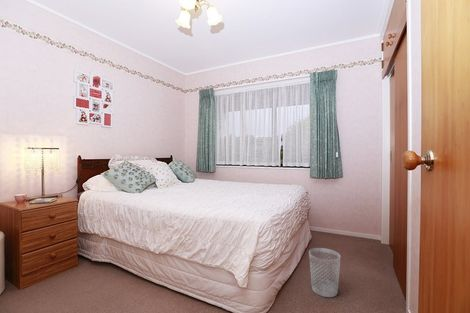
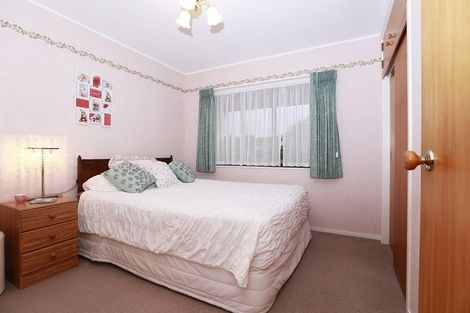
- wastebasket [308,247,341,298]
